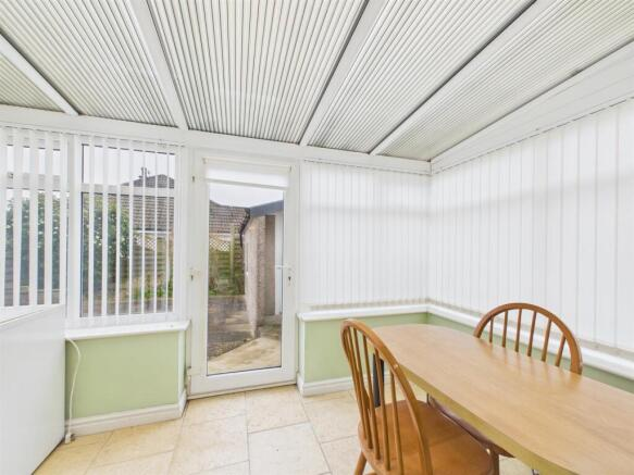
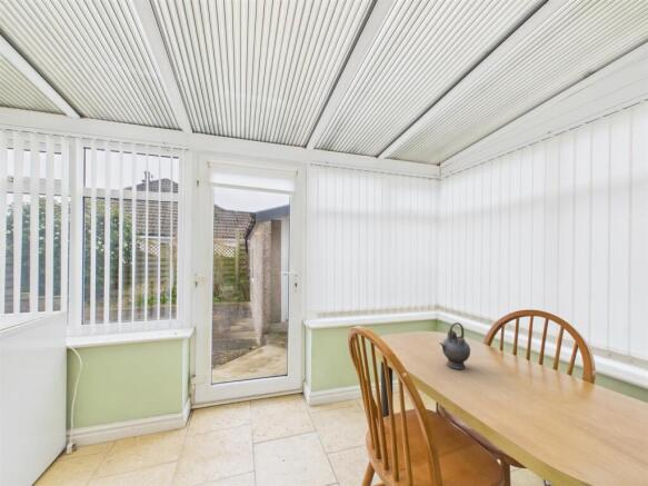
+ teapot [438,321,471,370]
